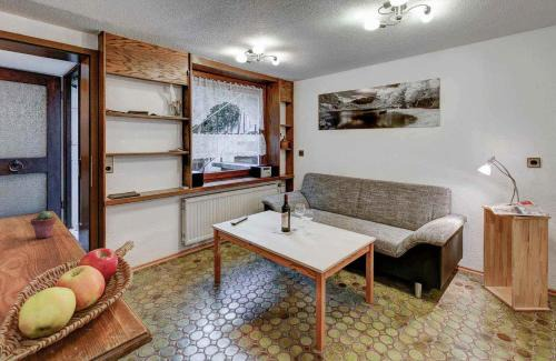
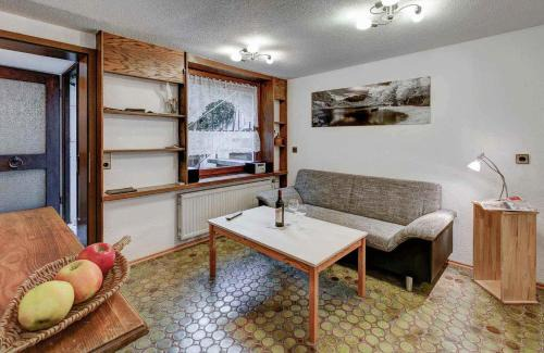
- potted succulent [29,210,57,239]
